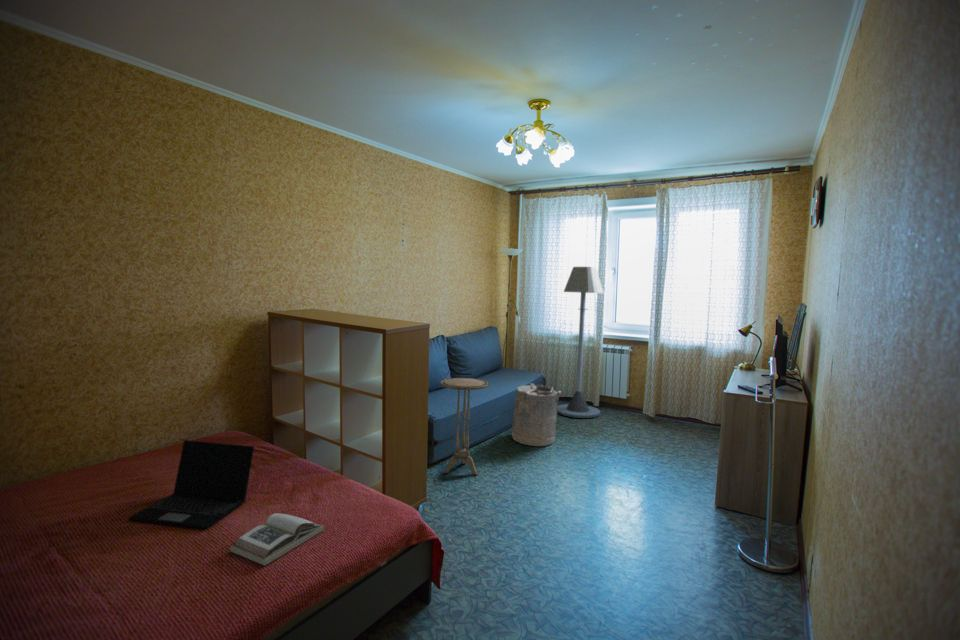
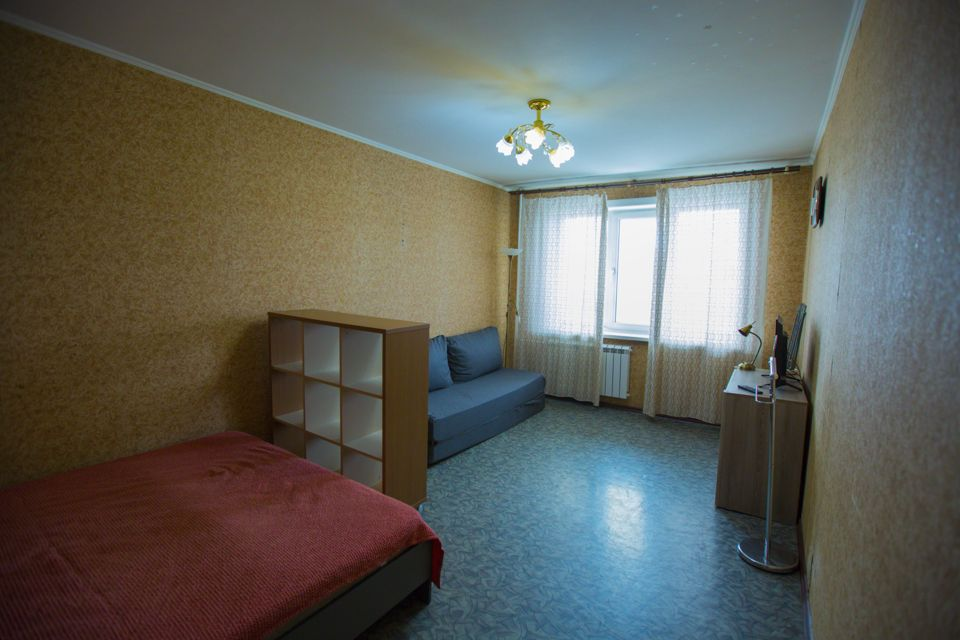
- floor lamp [557,266,605,419]
- laundry hamper [511,382,562,447]
- side table [440,377,489,476]
- book [229,512,325,567]
- laptop [127,439,255,530]
